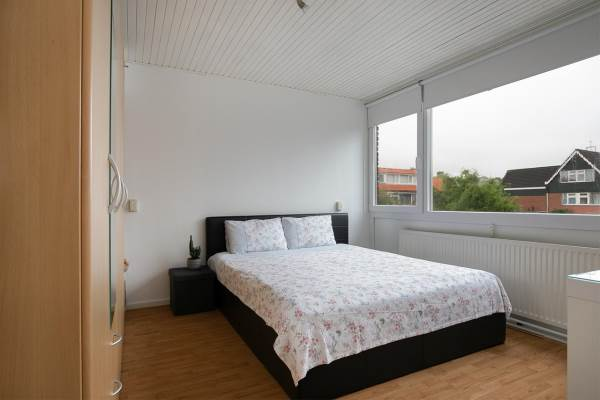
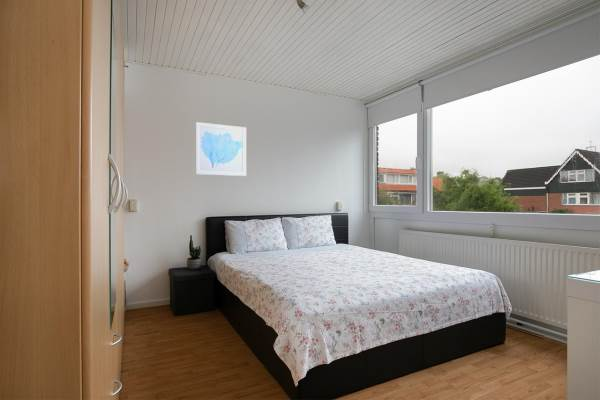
+ wall art [195,121,247,177]
